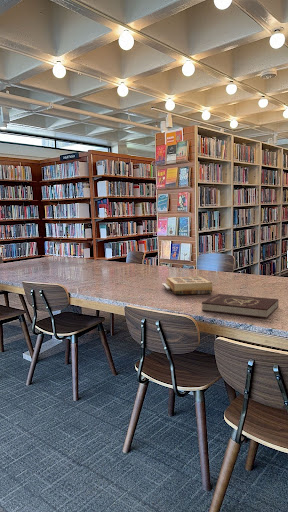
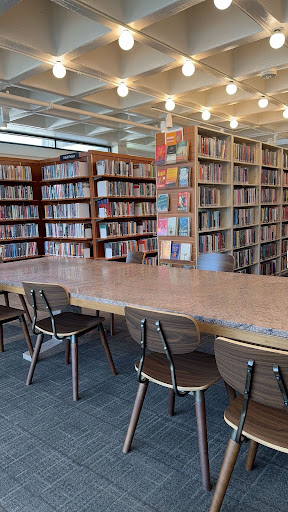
- book [201,293,279,319]
- book [161,275,213,295]
